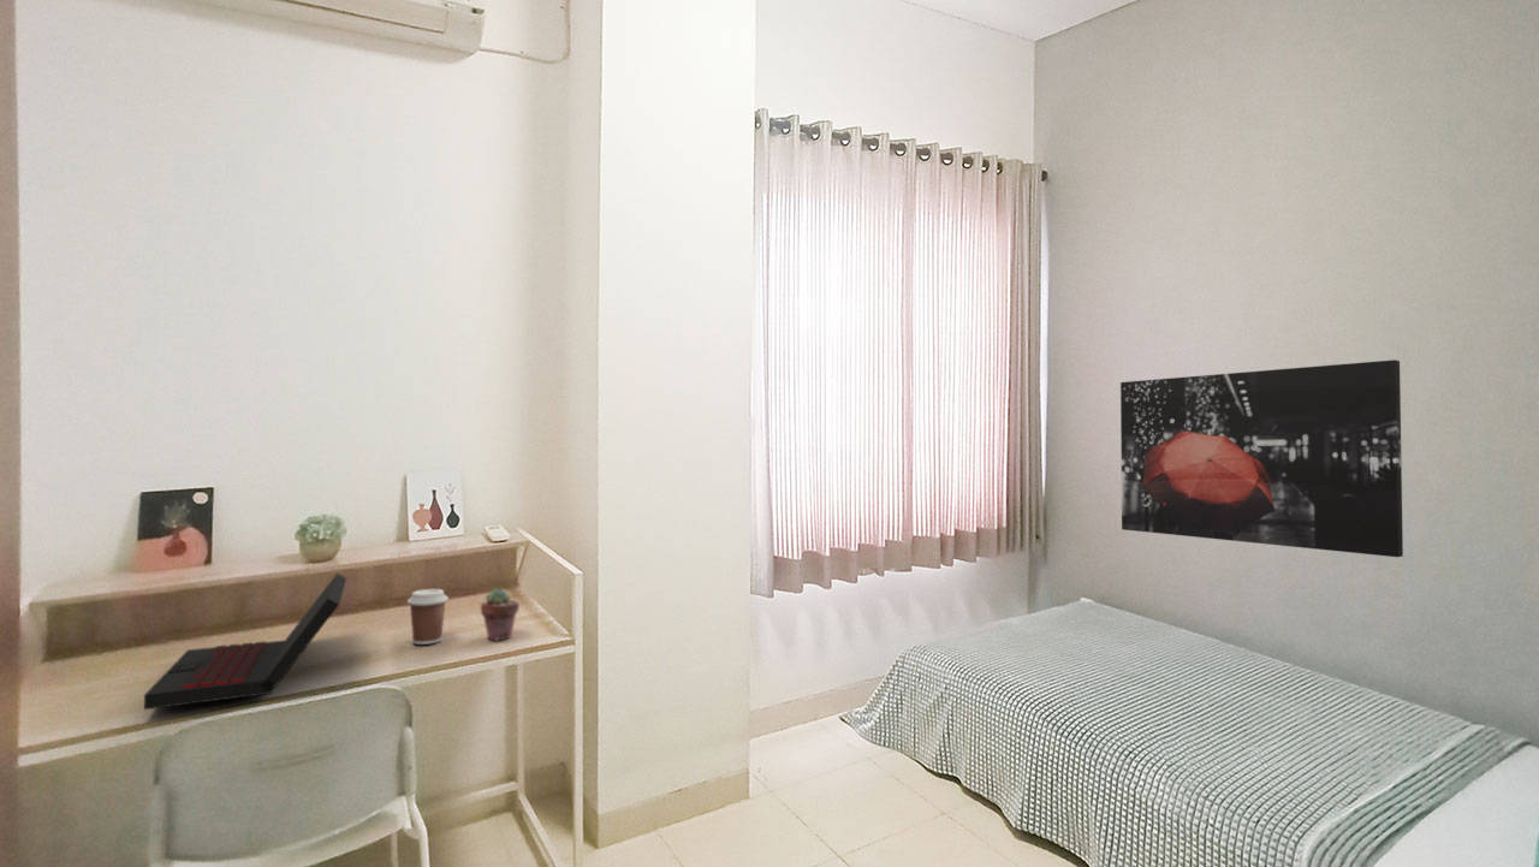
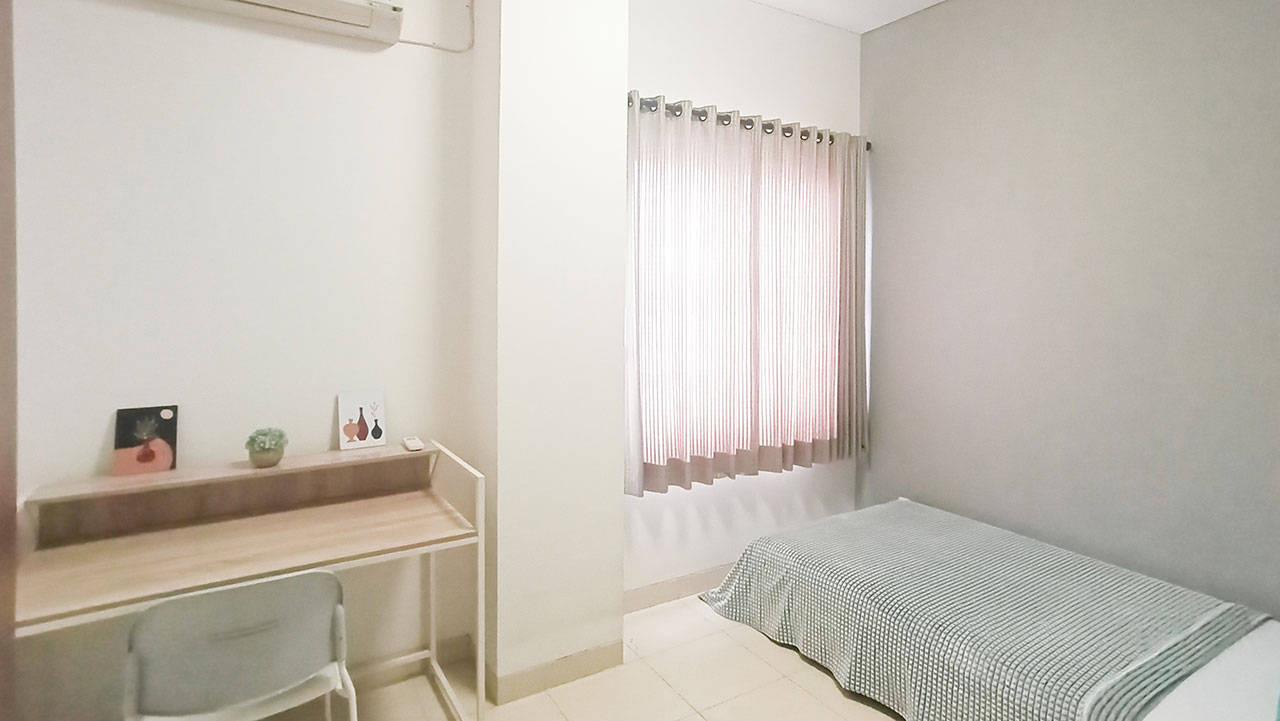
- laptop [143,572,347,711]
- wall art [1119,358,1404,558]
- potted succulent [480,588,521,642]
- coffee cup [406,588,450,646]
